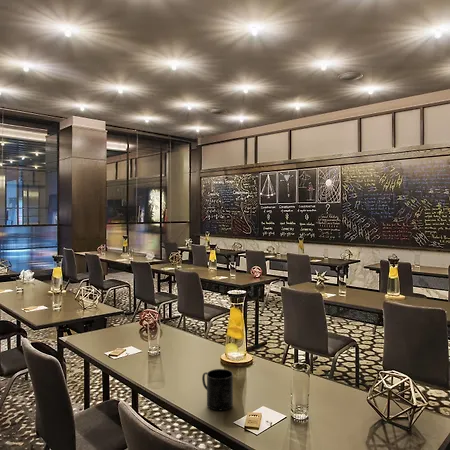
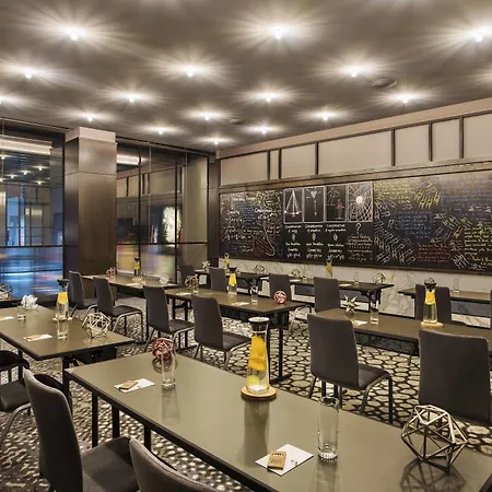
- mug [201,368,234,412]
